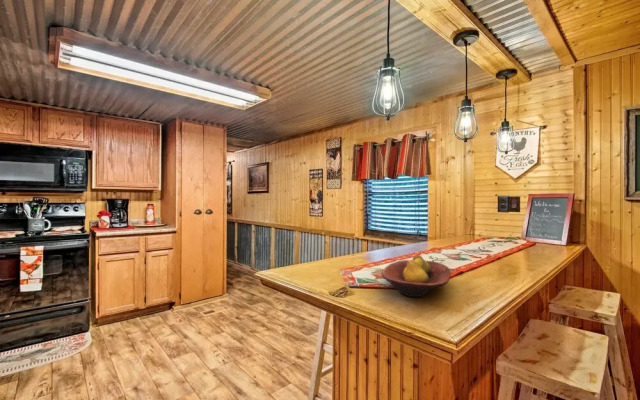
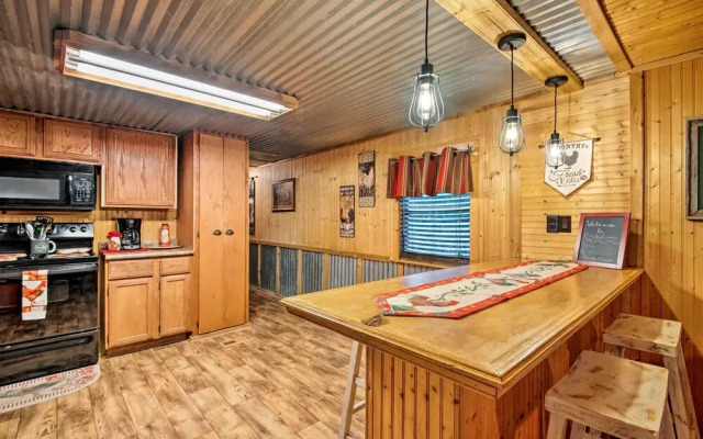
- fruit bowl [380,254,452,298]
